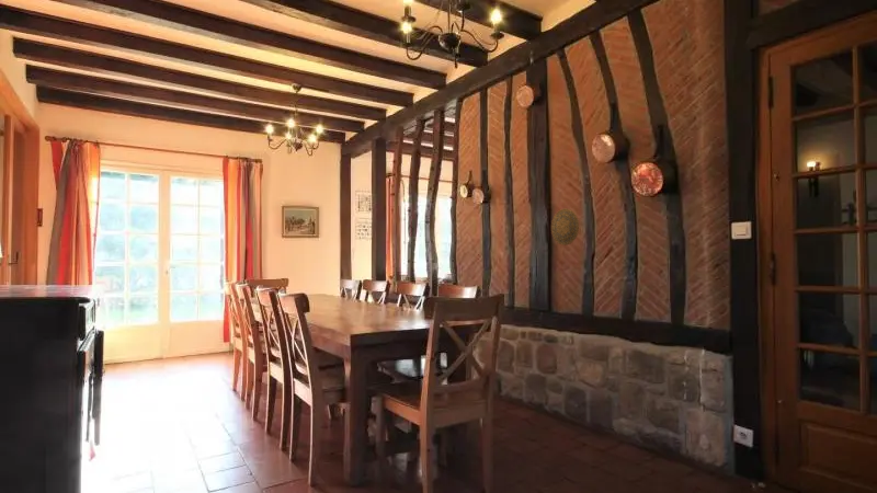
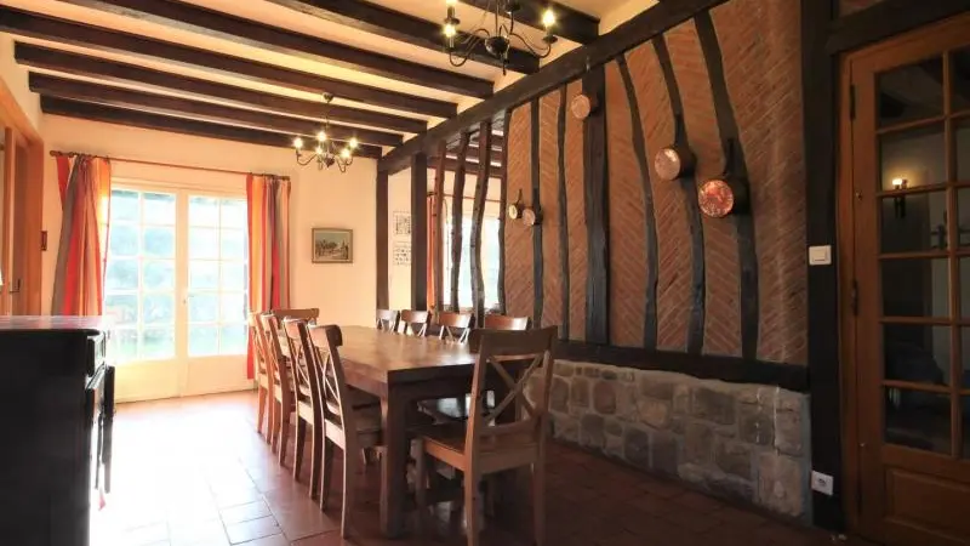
- decorative plate [550,208,580,246]
